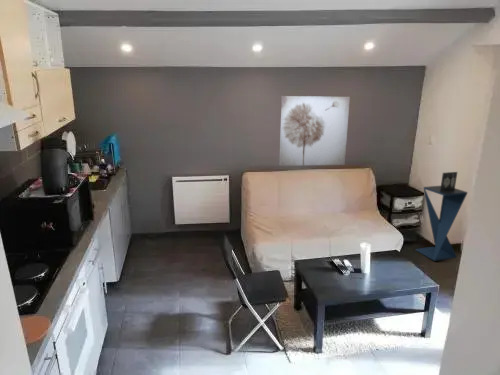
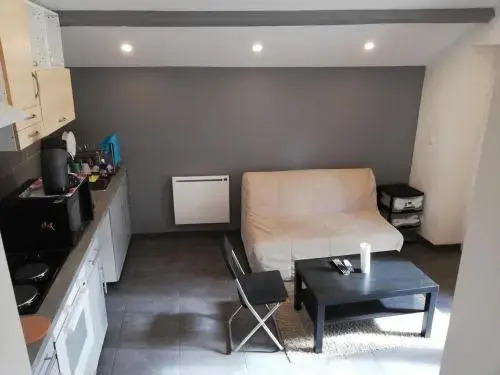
- pedestal table [414,171,468,262]
- wall art [278,95,351,167]
